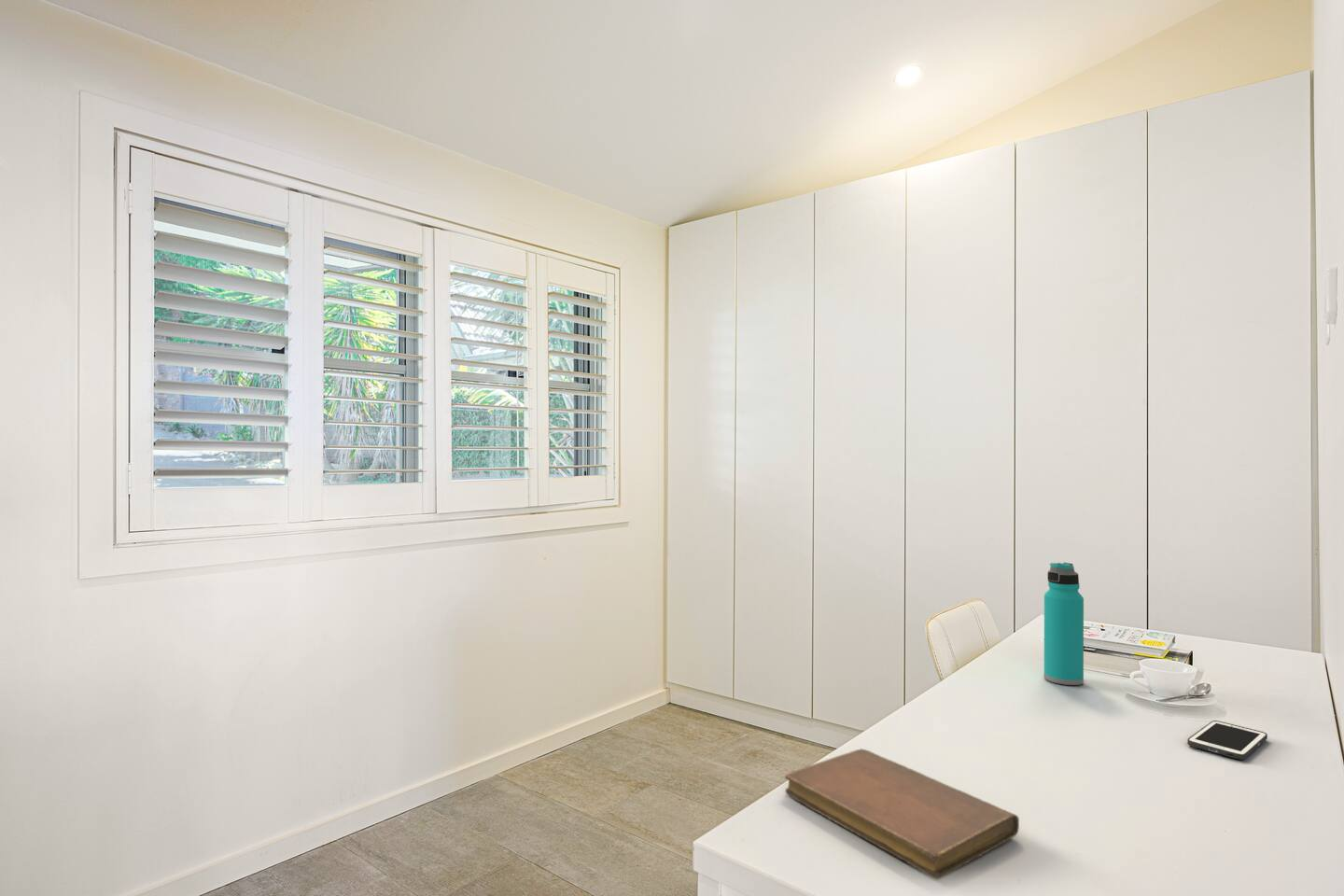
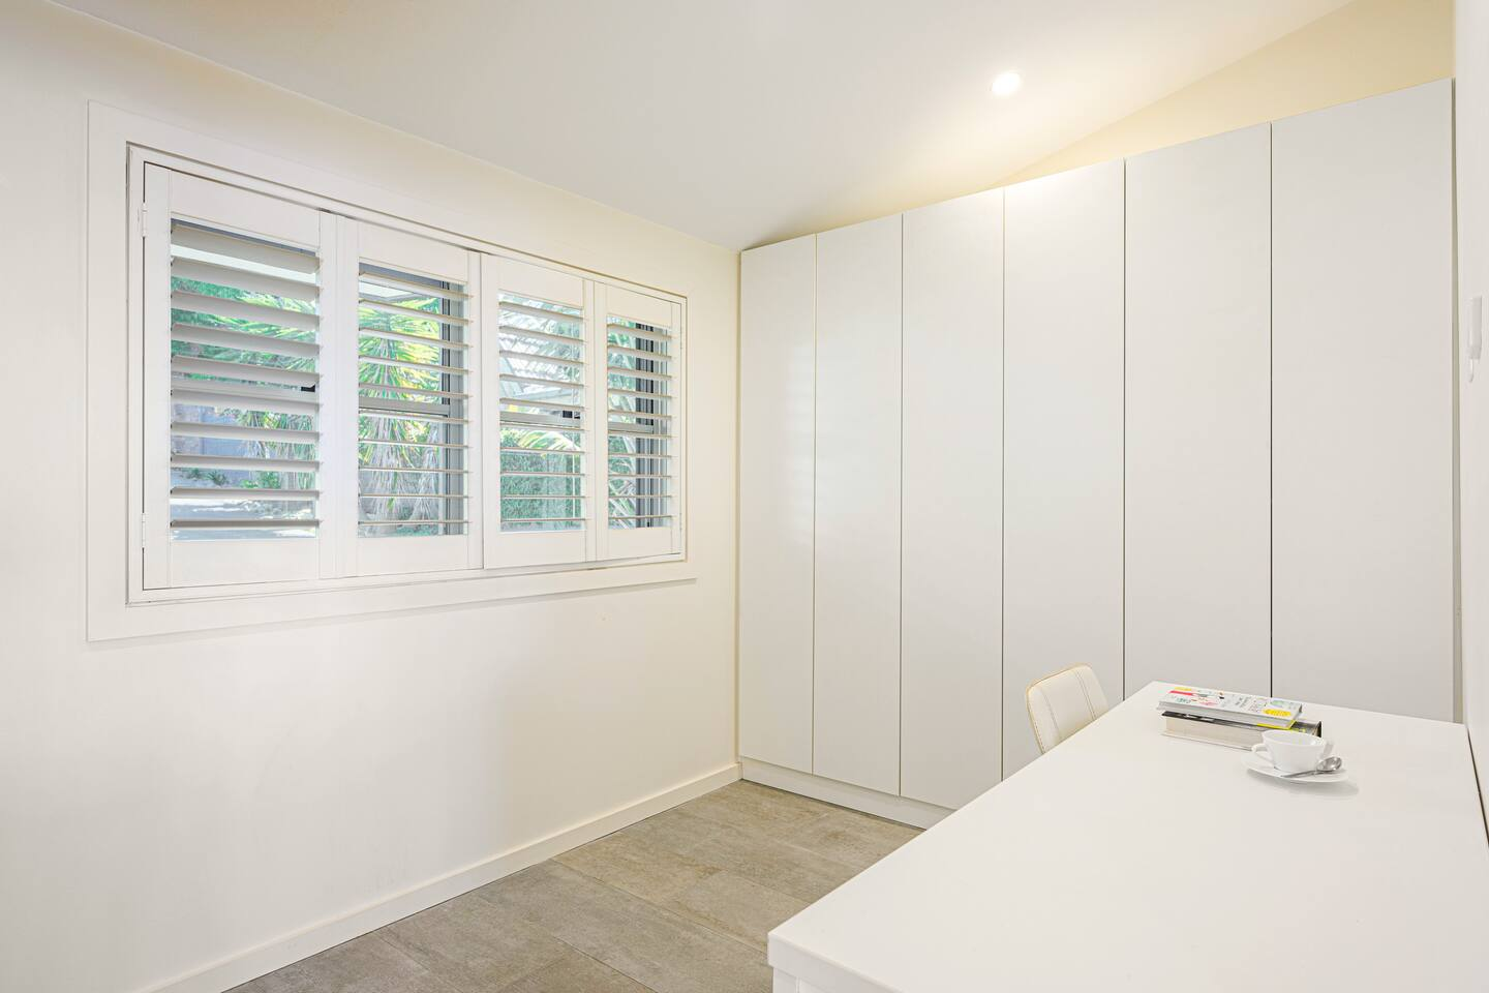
- water bottle [1043,562,1085,686]
- cell phone [1186,720,1268,761]
- notebook [784,748,1020,880]
